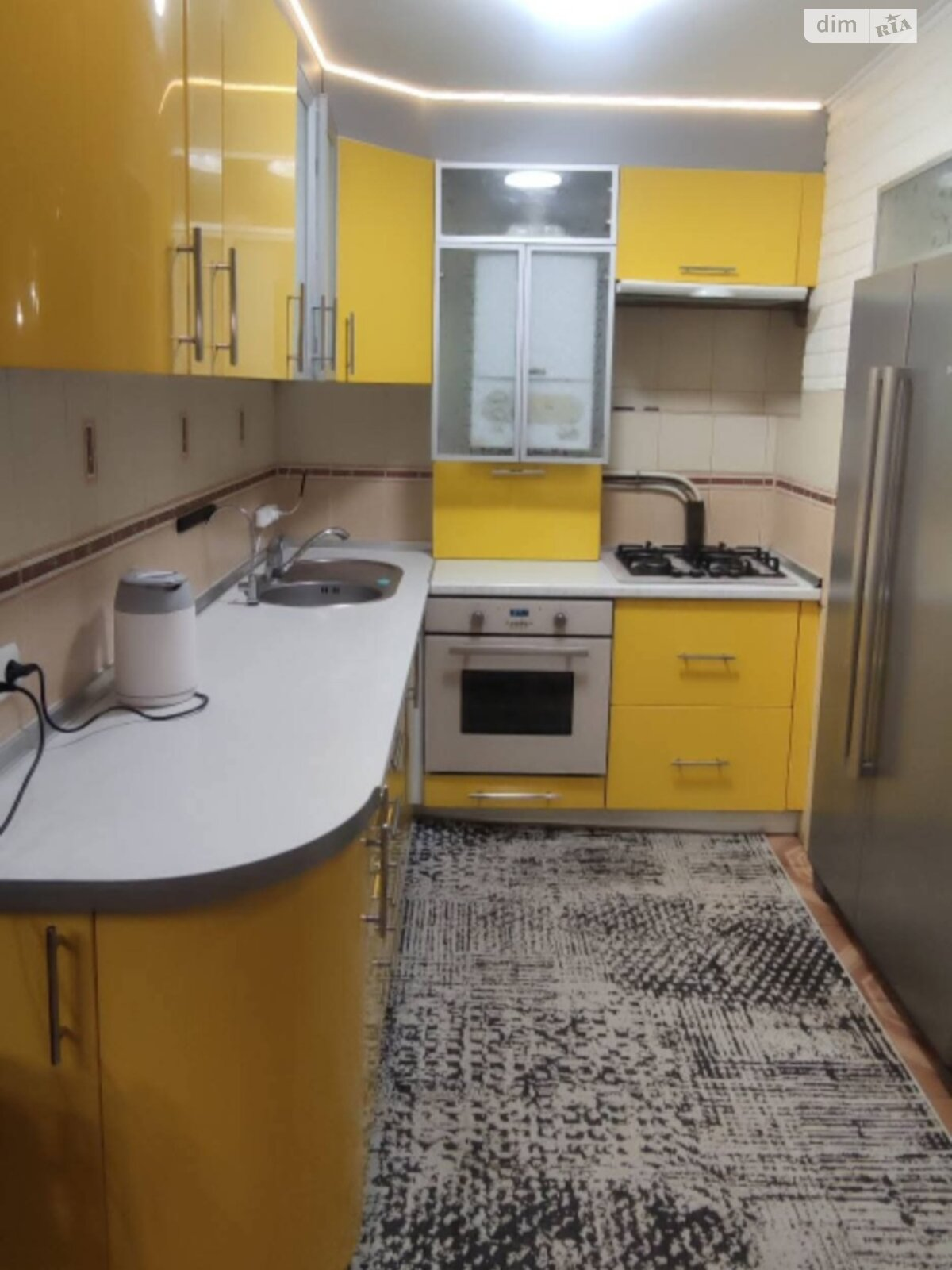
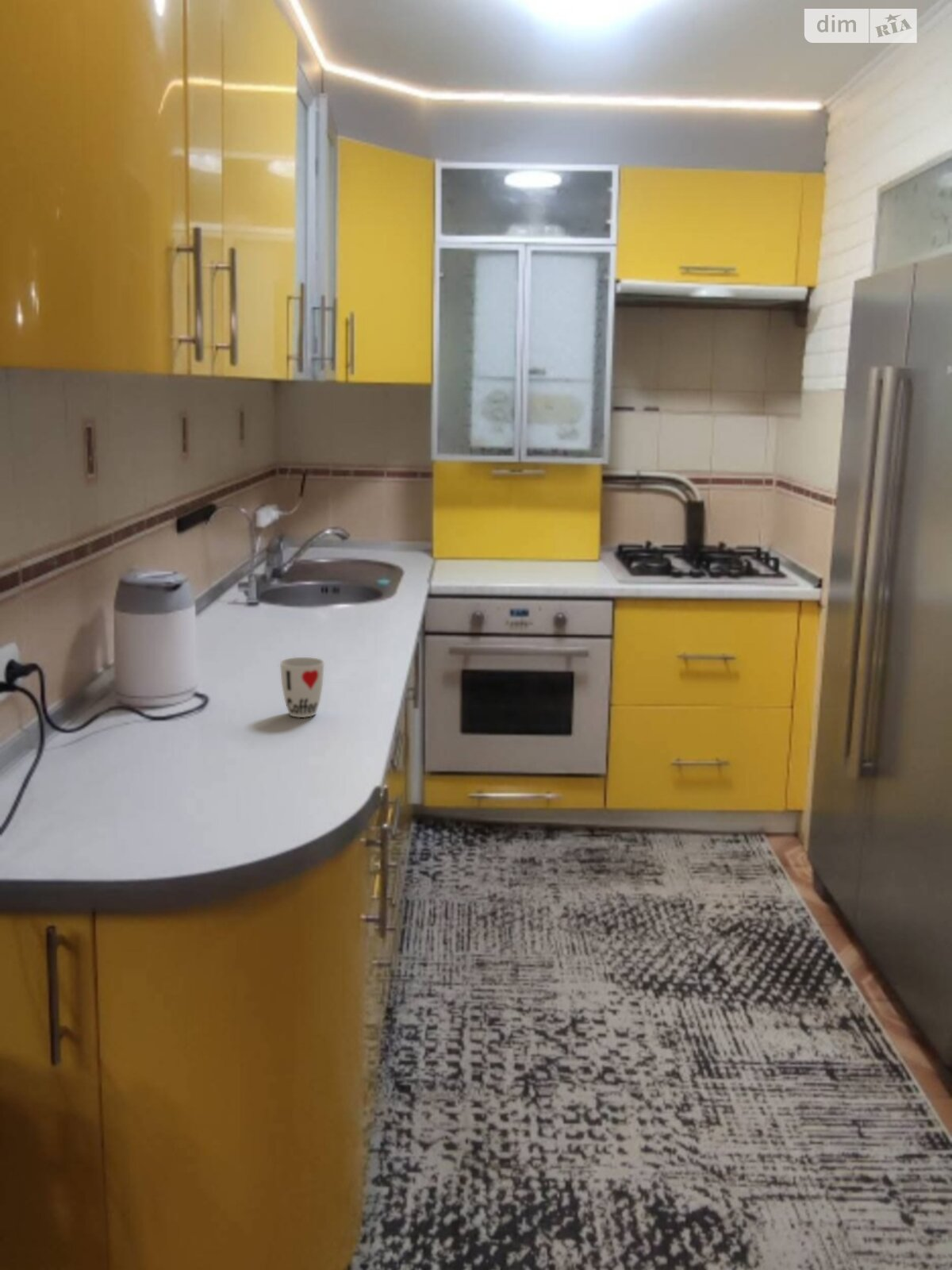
+ cup [279,656,324,718]
